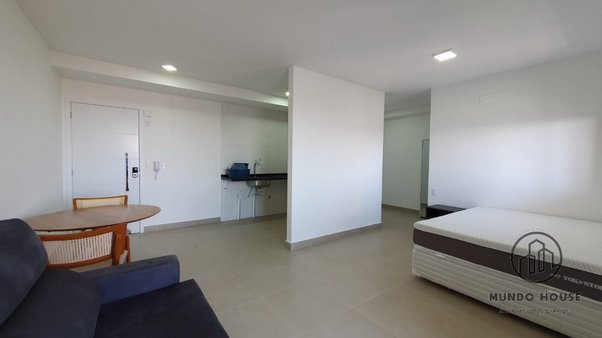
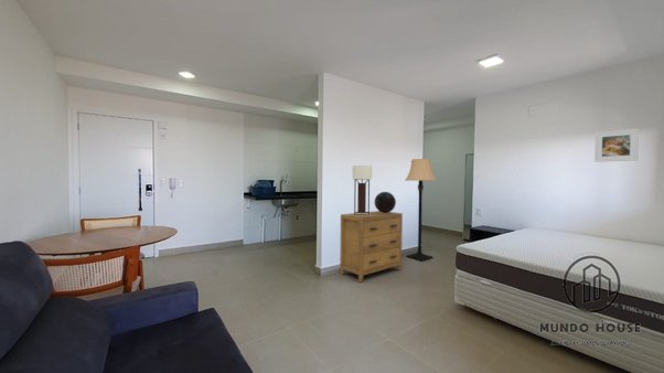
+ wall sconce [352,164,373,215]
+ lamp [404,158,438,263]
+ decorative sphere [374,191,397,213]
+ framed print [593,127,640,163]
+ dresser [339,210,404,284]
